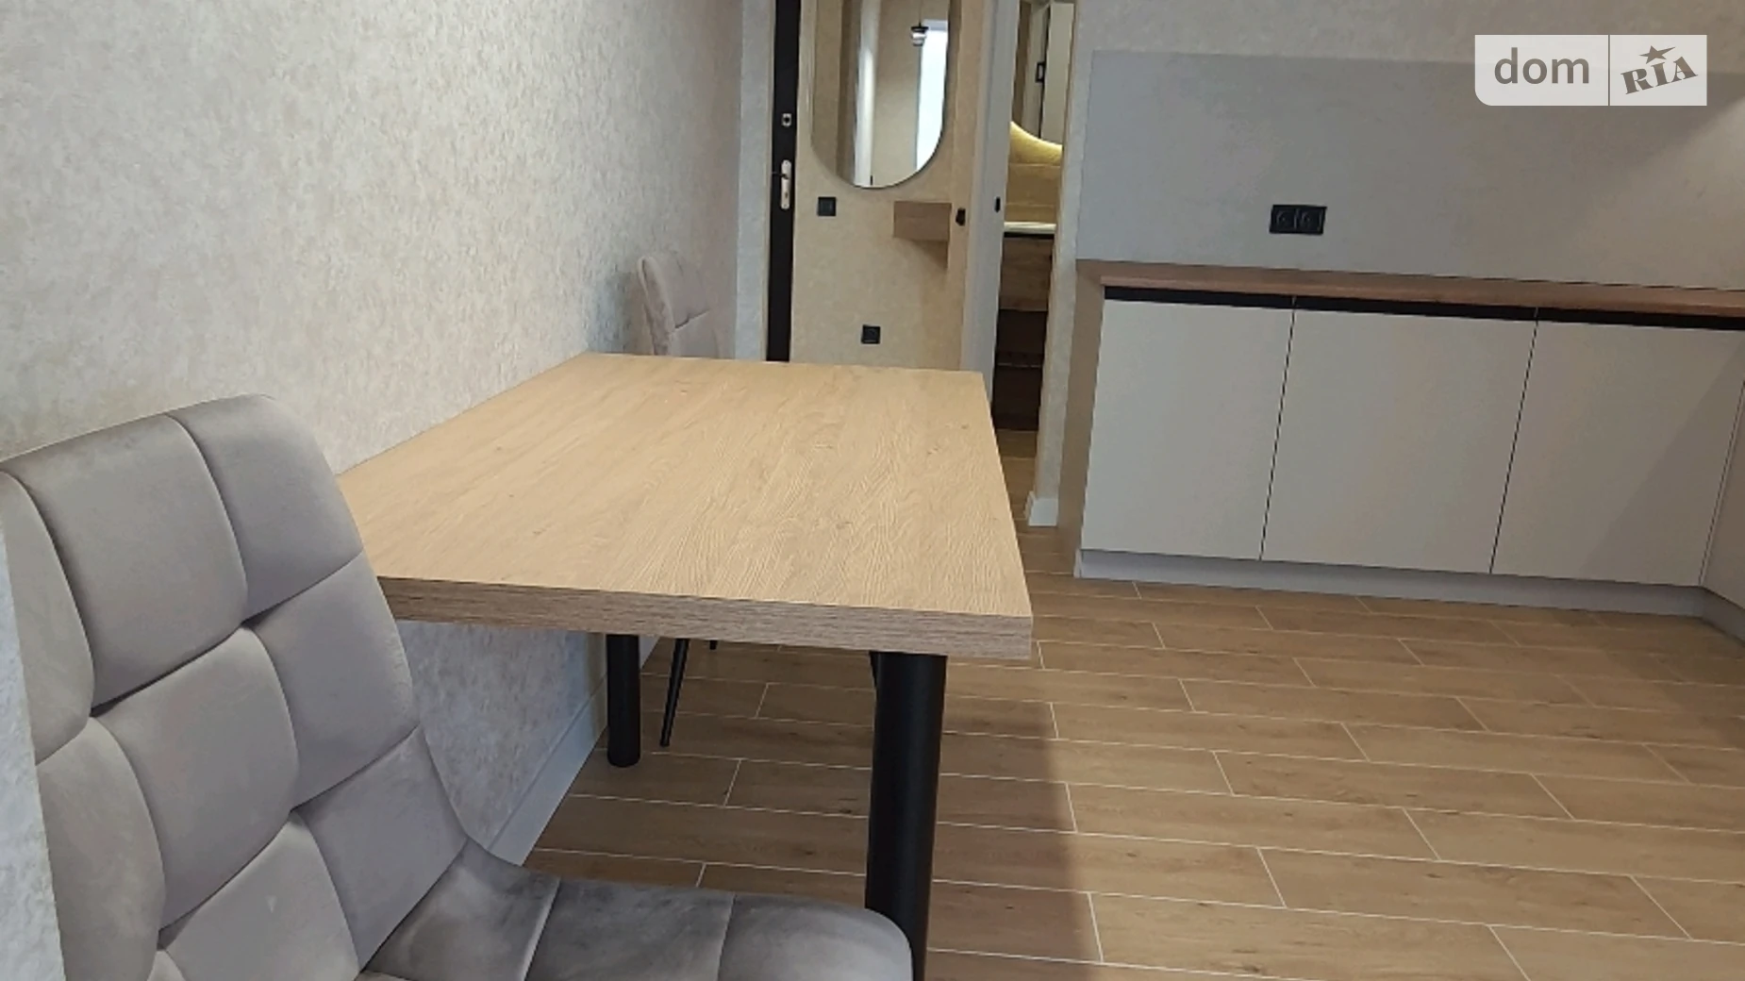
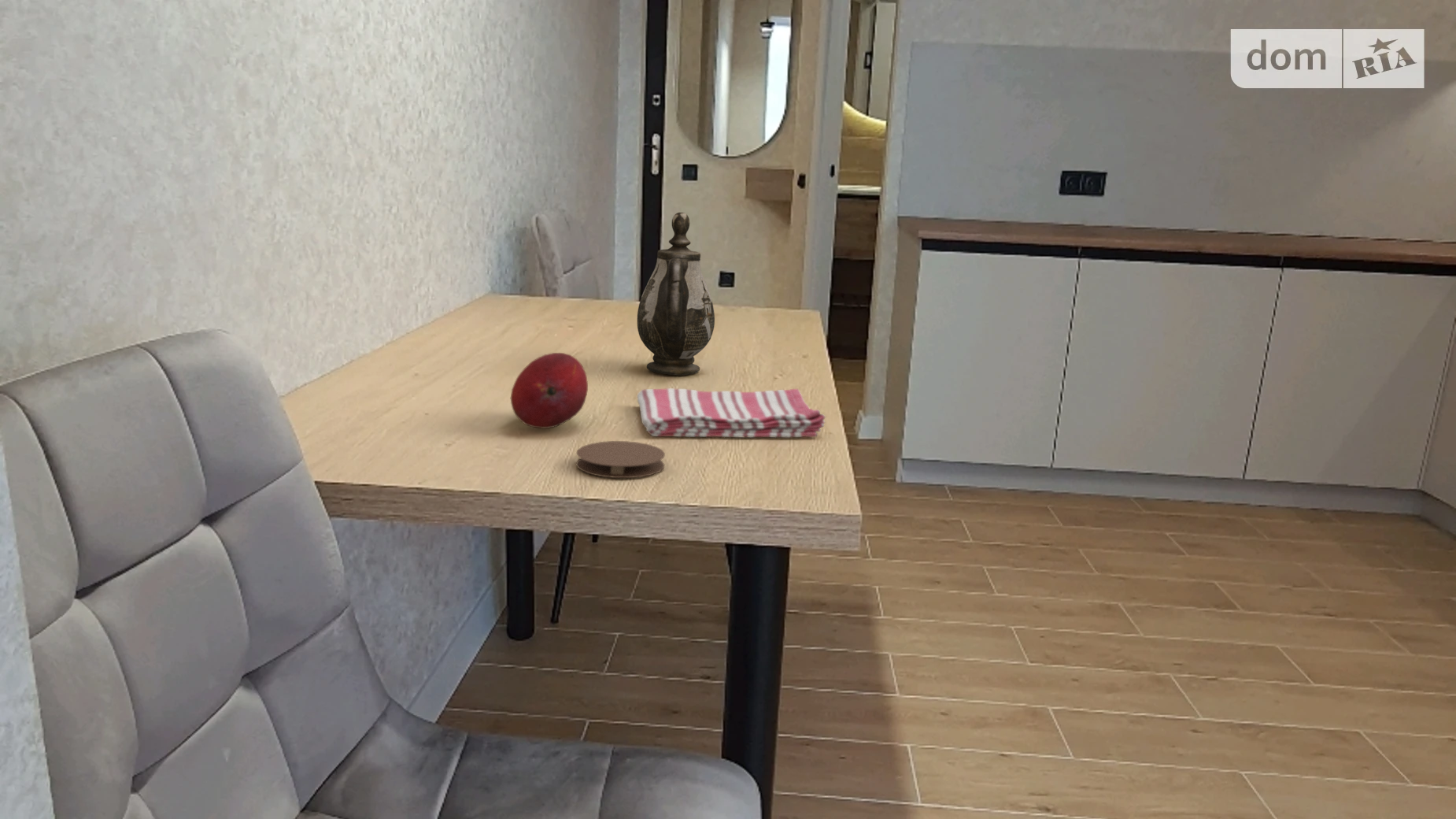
+ fruit [510,352,589,429]
+ teapot [637,212,715,376]
+ coaster [575,440,666,479]
+ dish towel [636,387,826,439]
